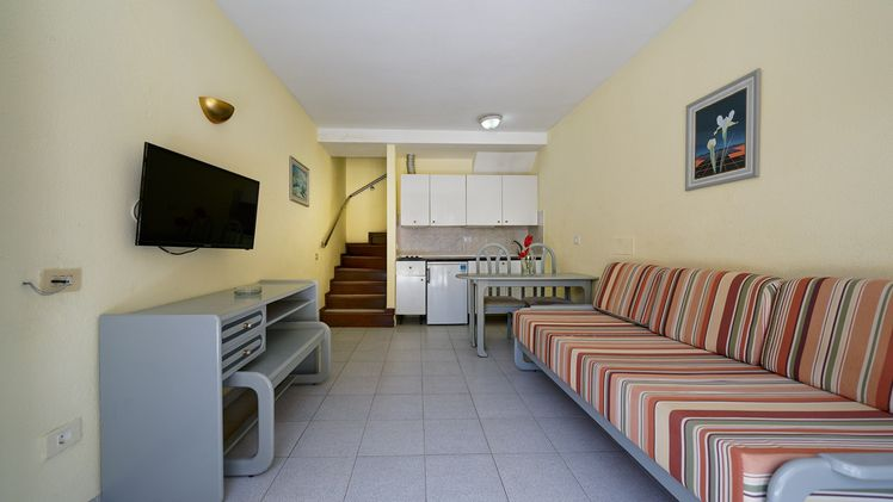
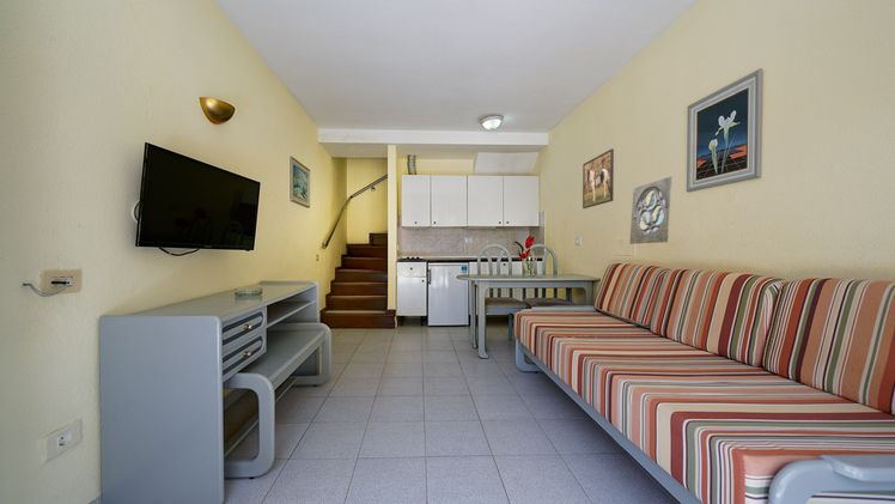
+ wall ornament [628,176,674,245]
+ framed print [582,147,615,210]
